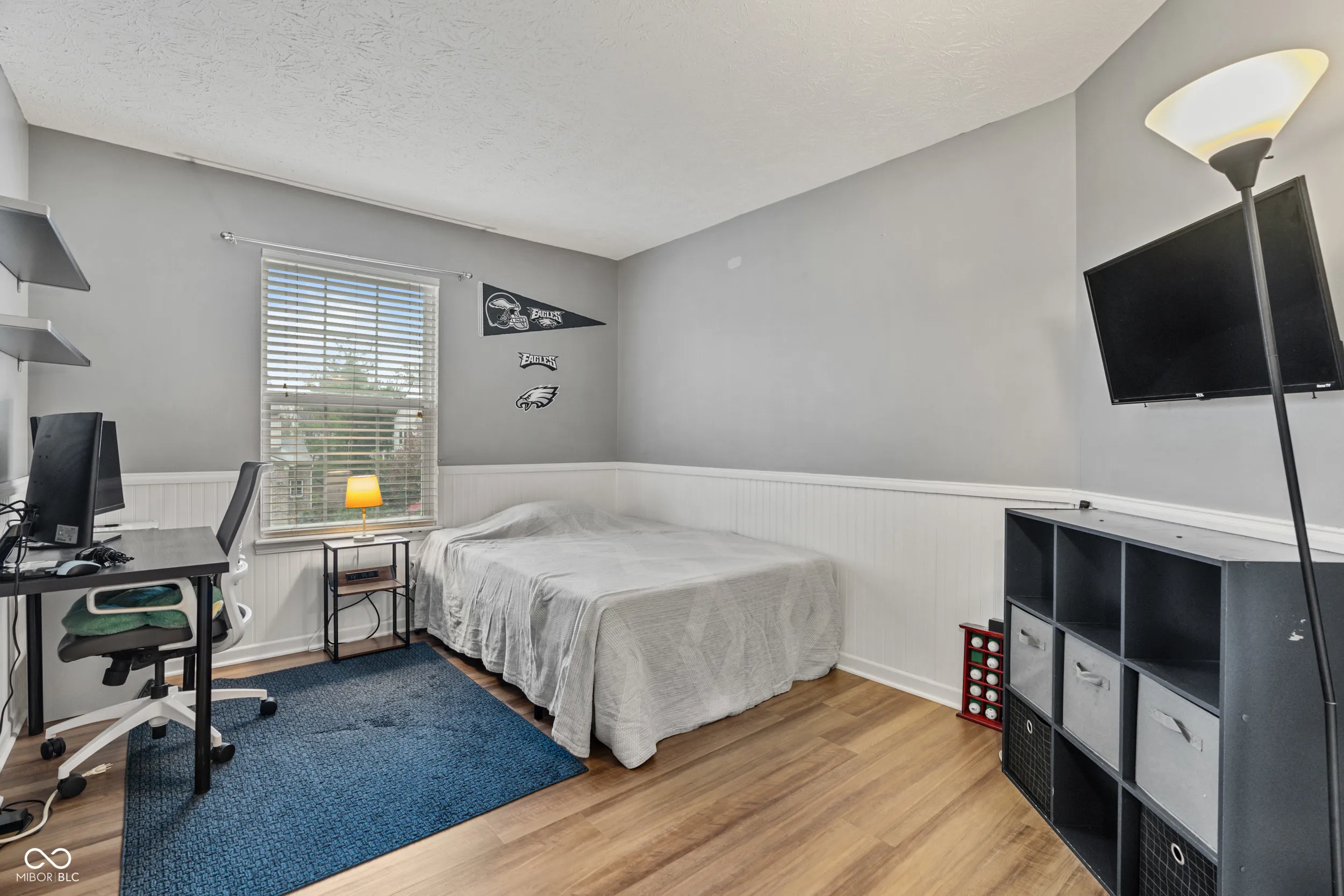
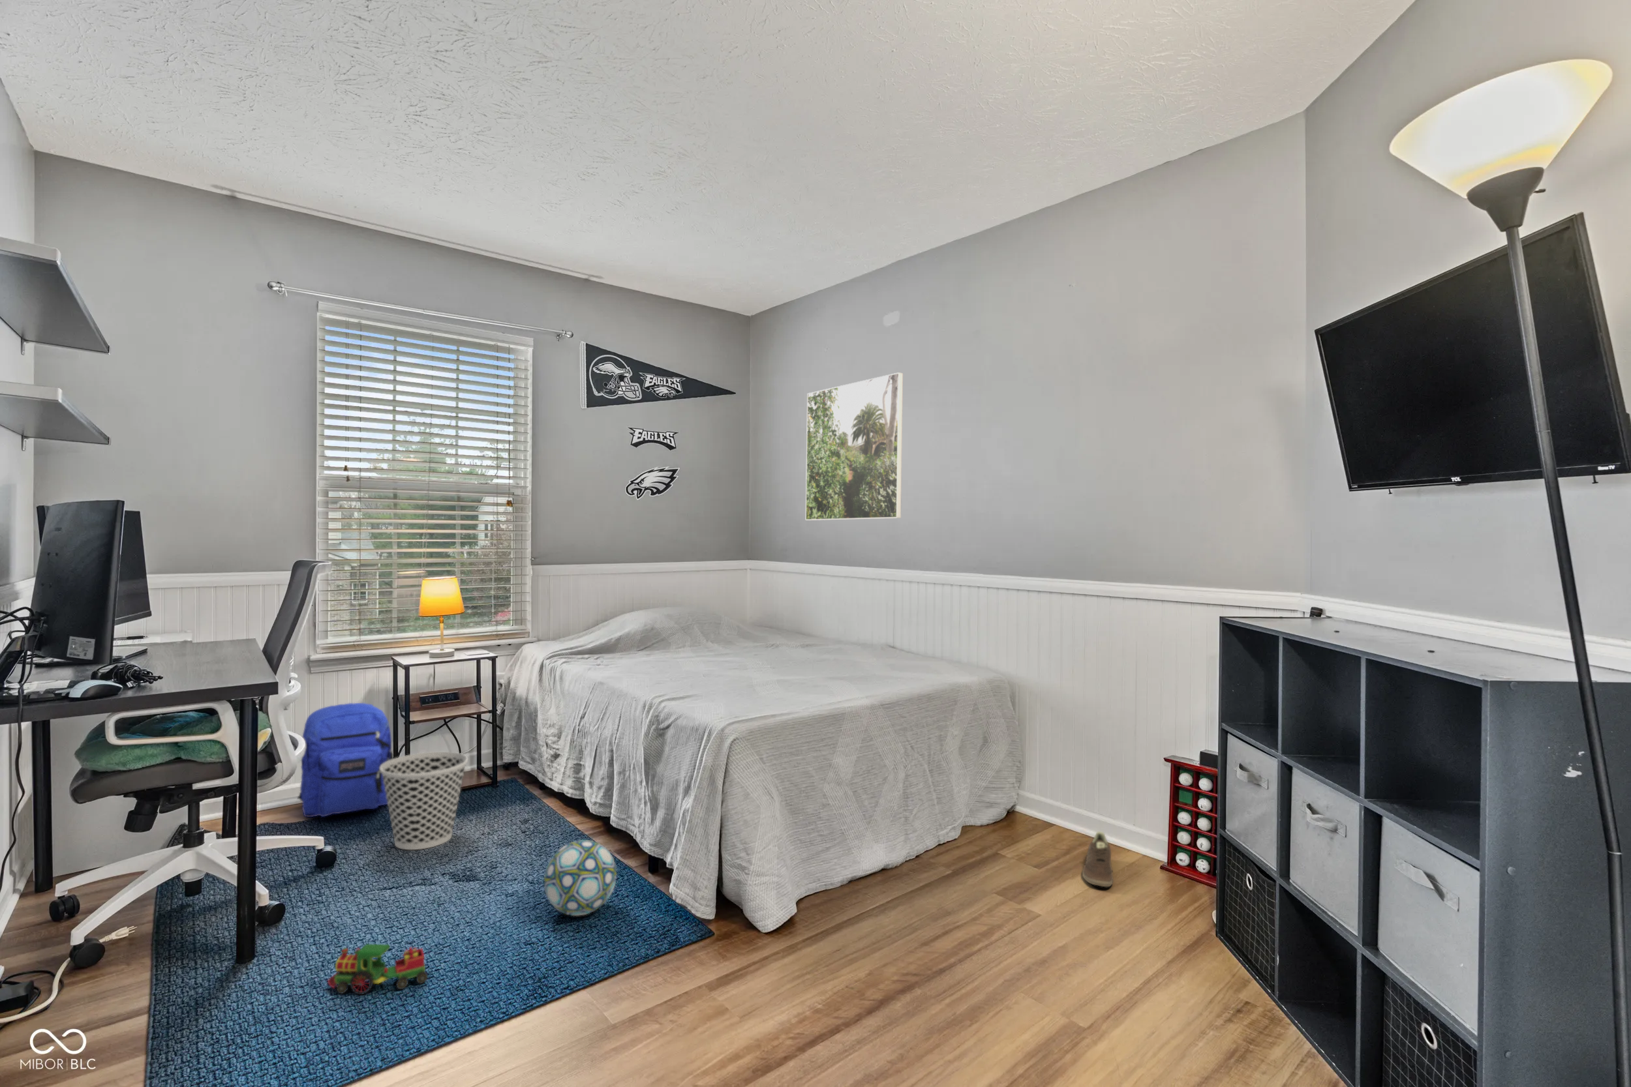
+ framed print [805,371,904,520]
+ sneaker [1081,831,1114,888]
+ ball [544,840,618,916]
+ backpack [296,702,394,818]
+ wastebasket [380,751,468,850]
+ toy train [326,944,428,995]
